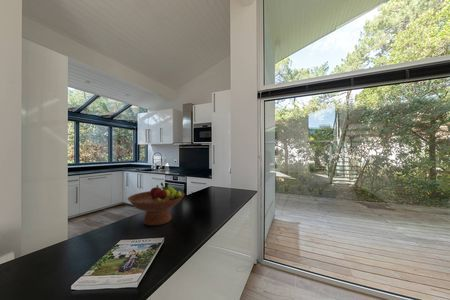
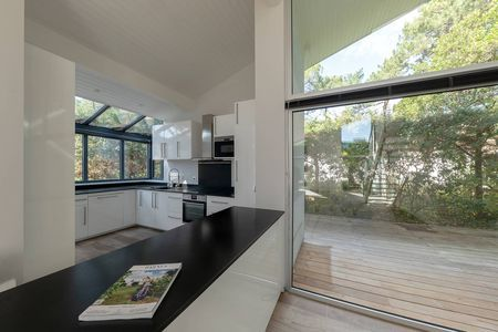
- fruit bowl [127,182,185,227]
